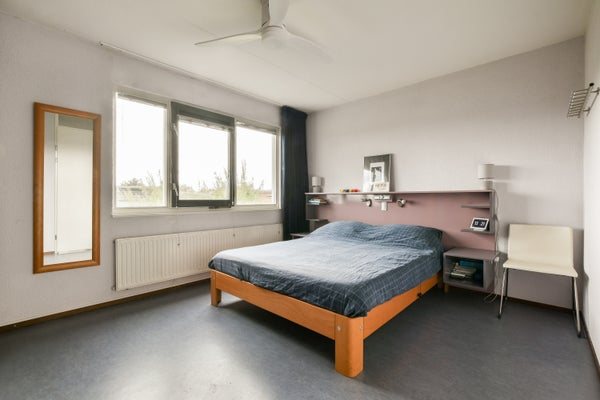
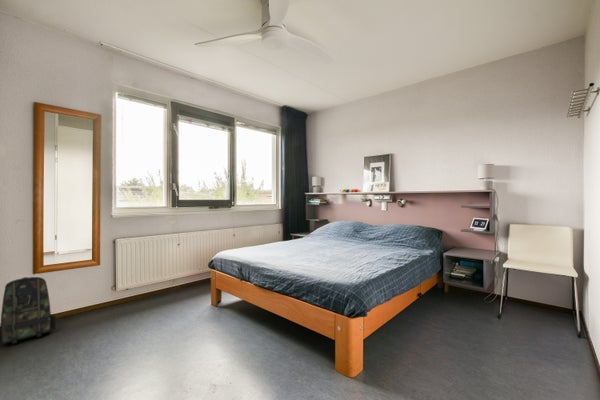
+ backpack [0,276,57,345]
